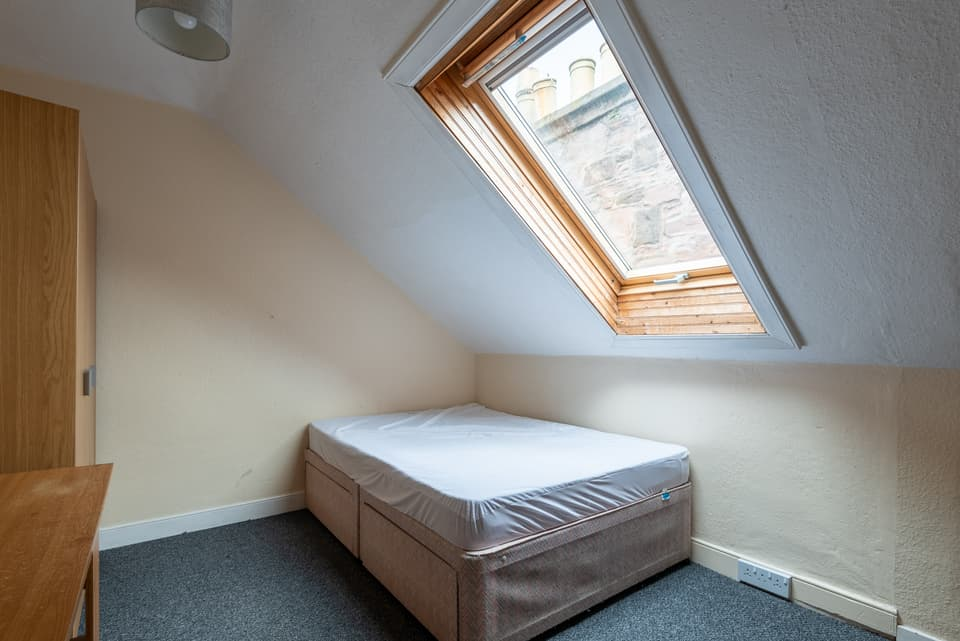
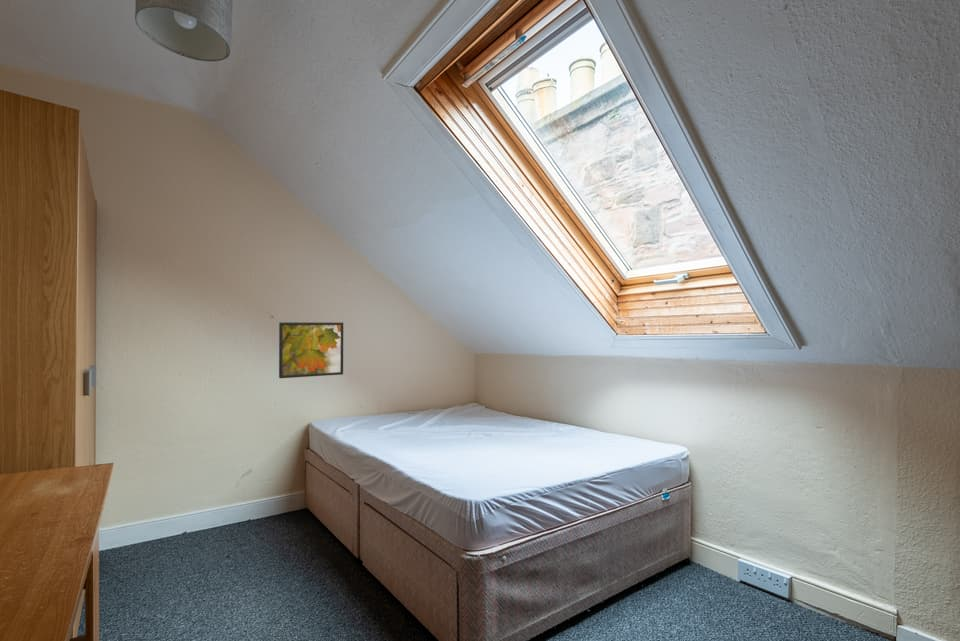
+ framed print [278,321,344,379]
